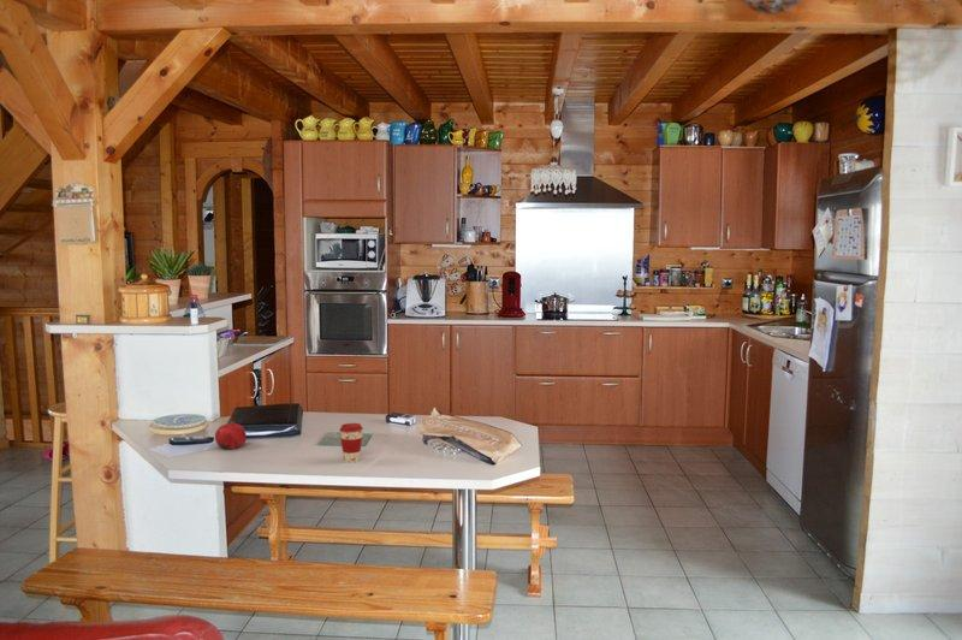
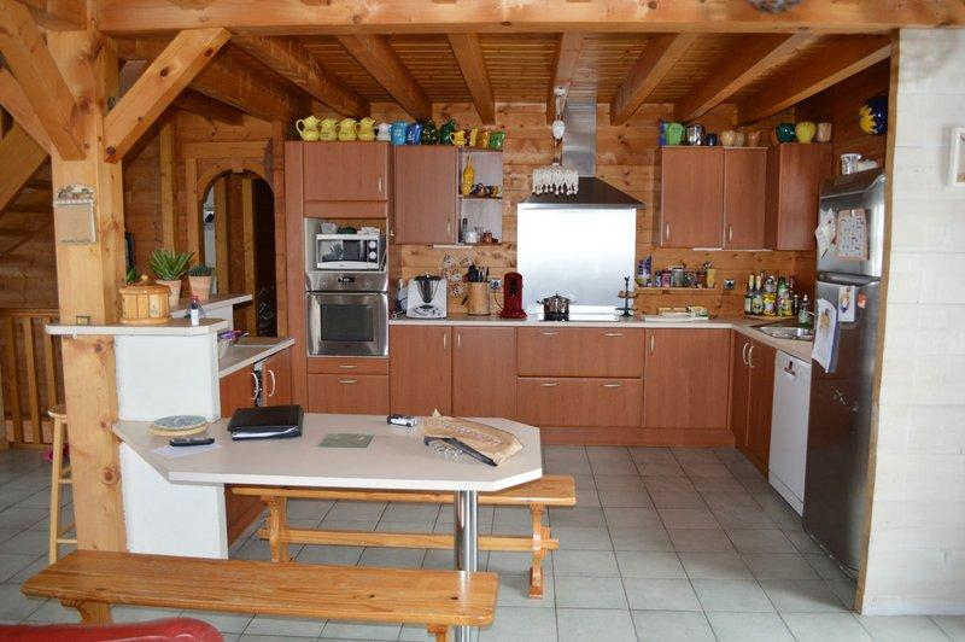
- fruit [214,419,248,451]
- coffee cup [338,422,364,464]
